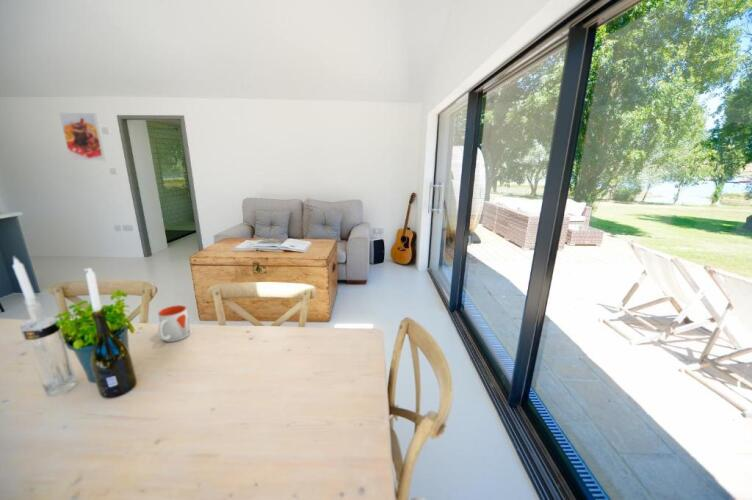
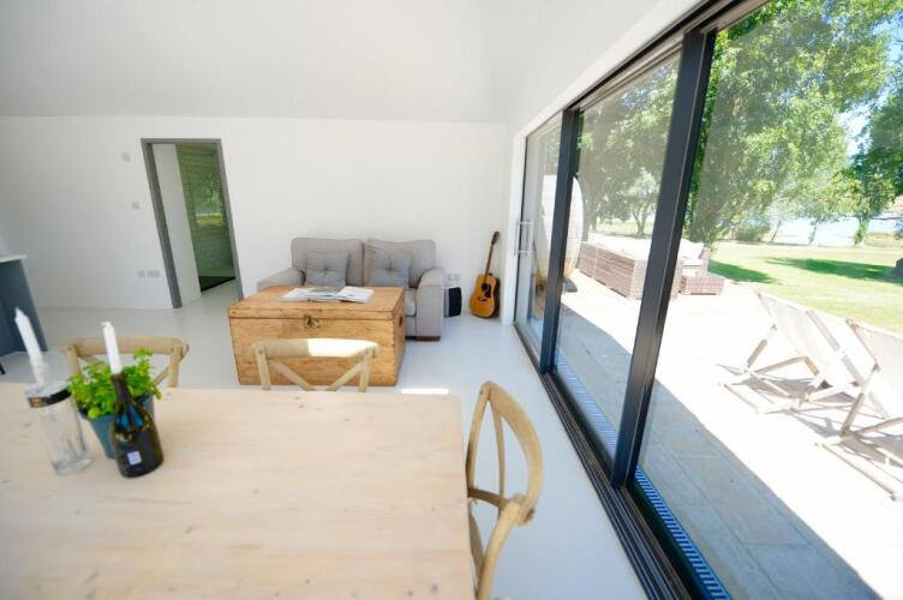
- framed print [58,112,106,161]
- mug [157,304,191,343]
